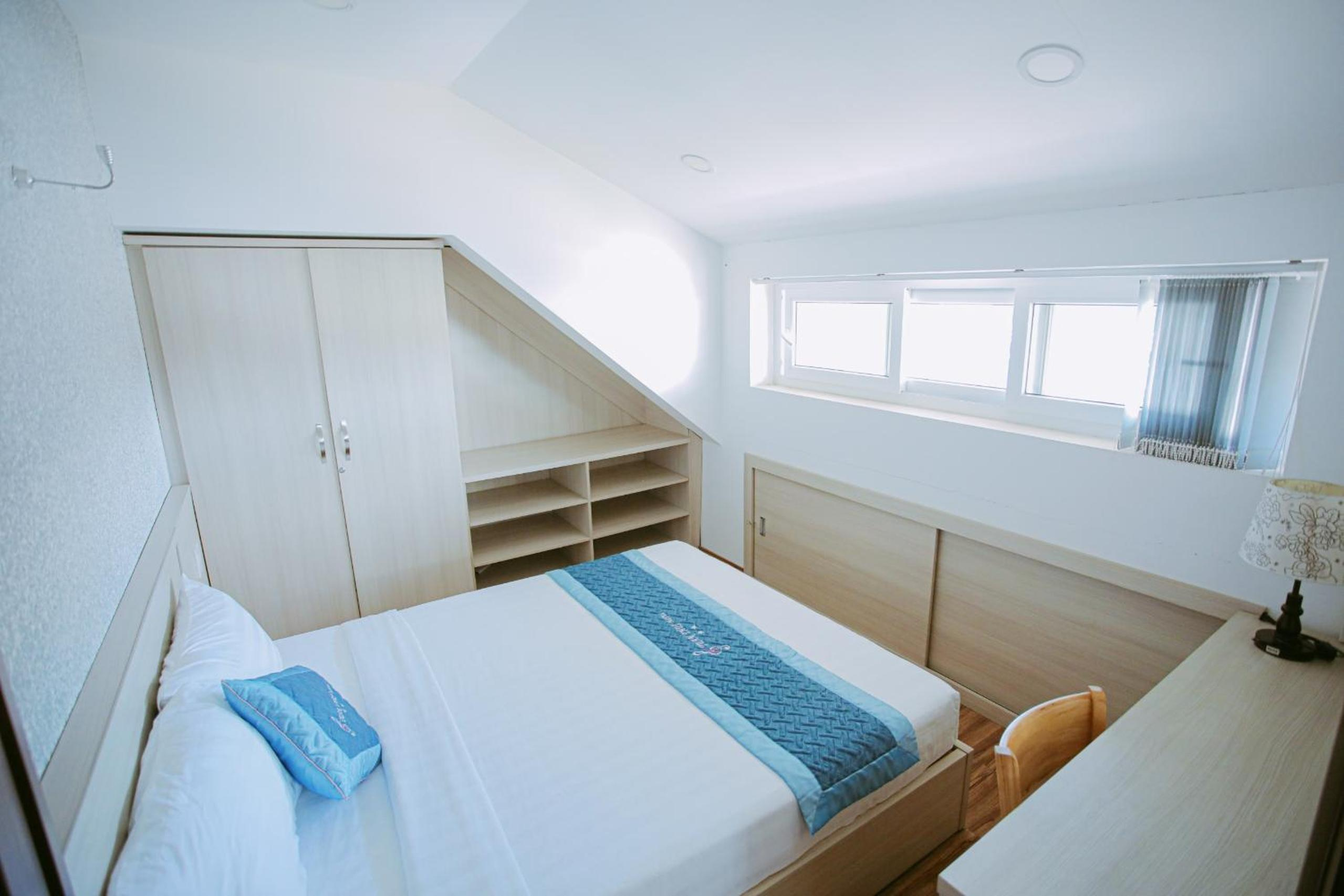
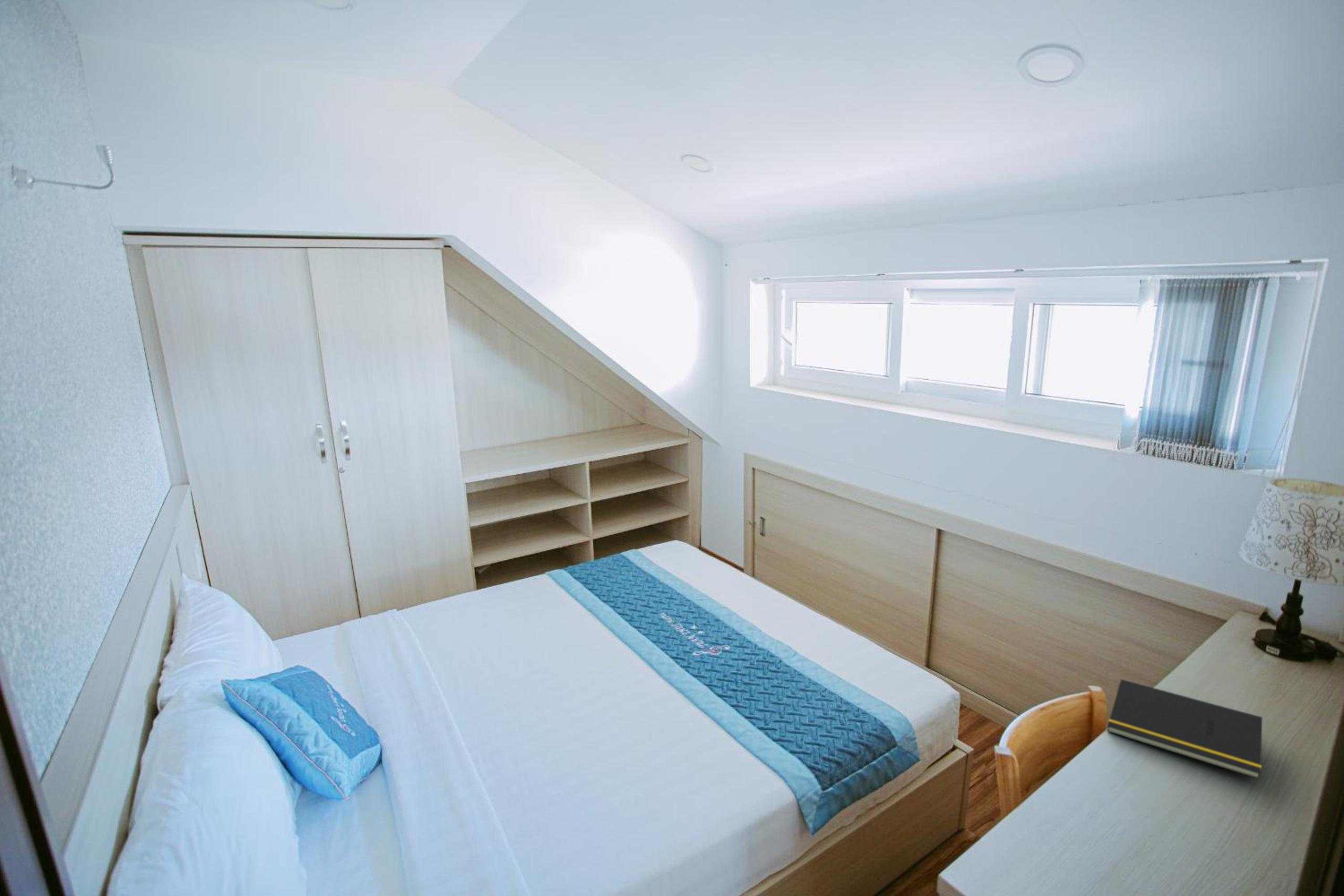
+ notepad [1107,679,1263,780]
